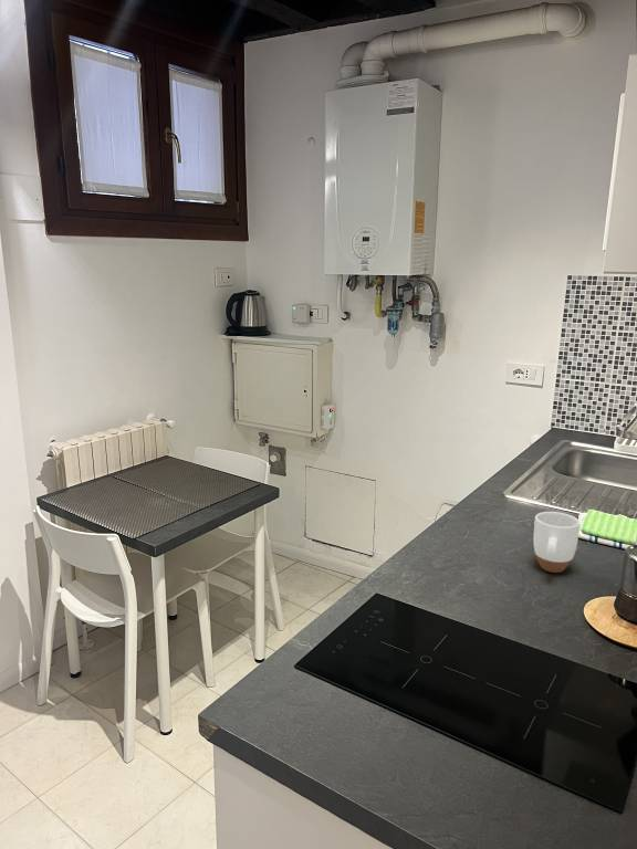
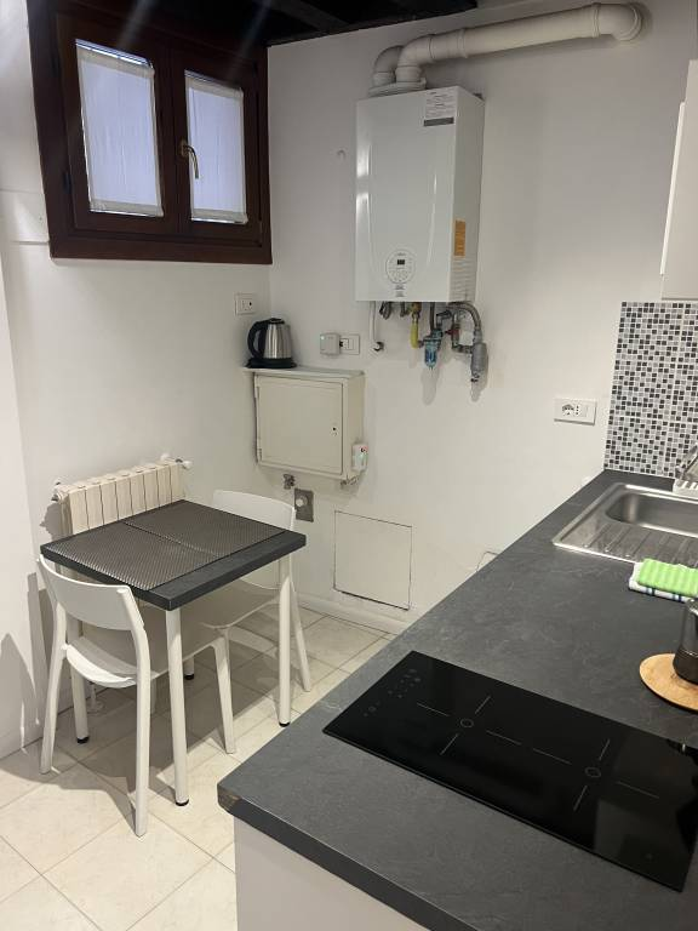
- mug [532,511,581,574]
